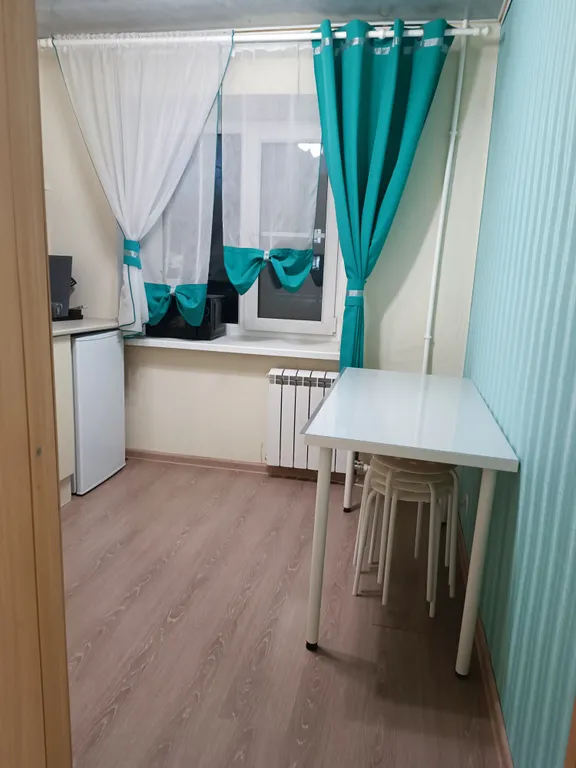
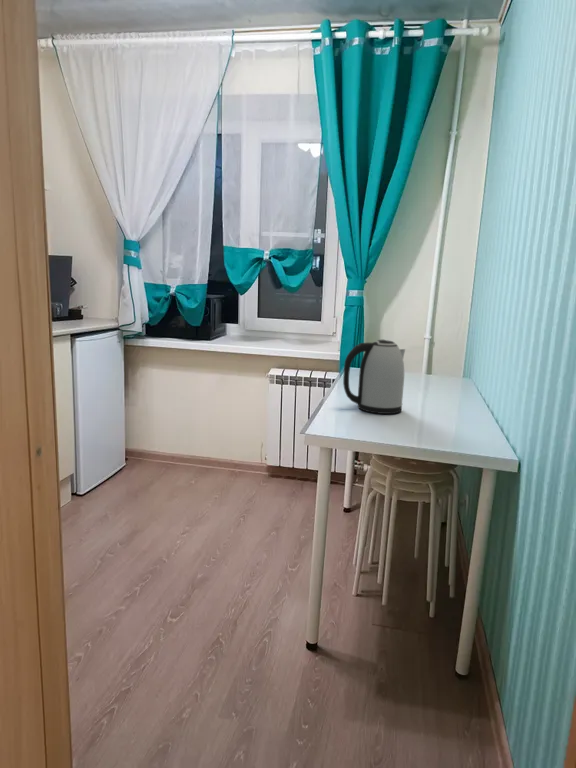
+ kettle [342,339,406,415]
